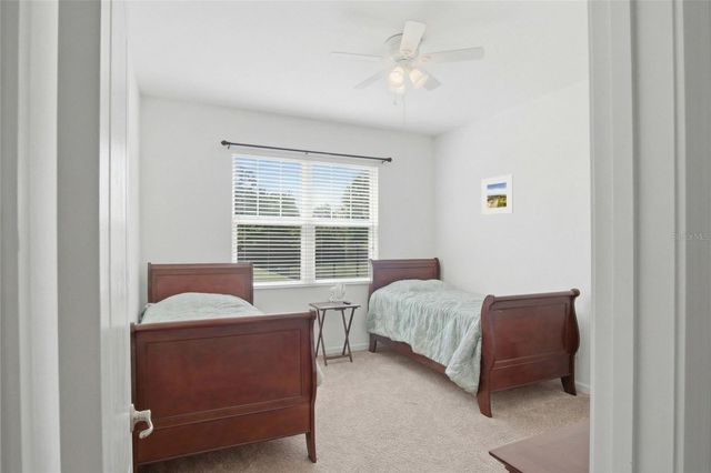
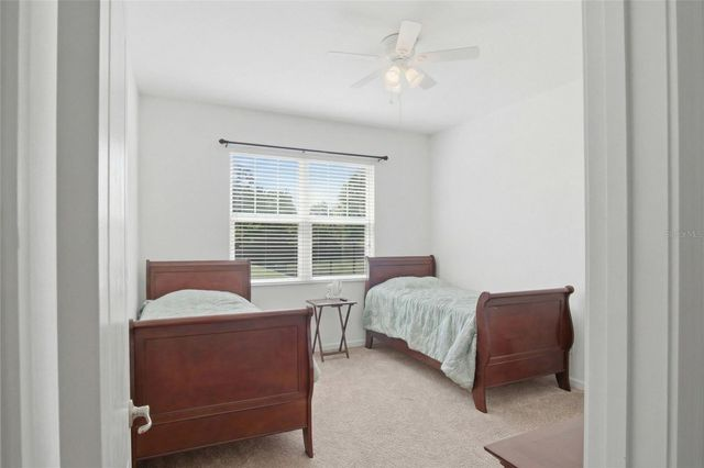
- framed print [481,173,514,217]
